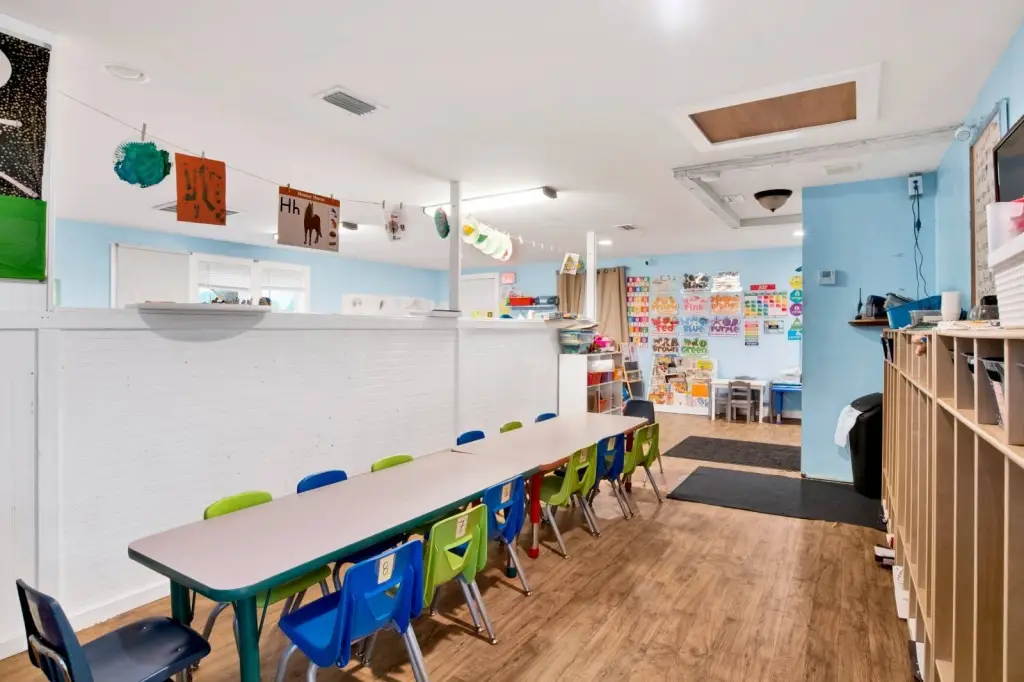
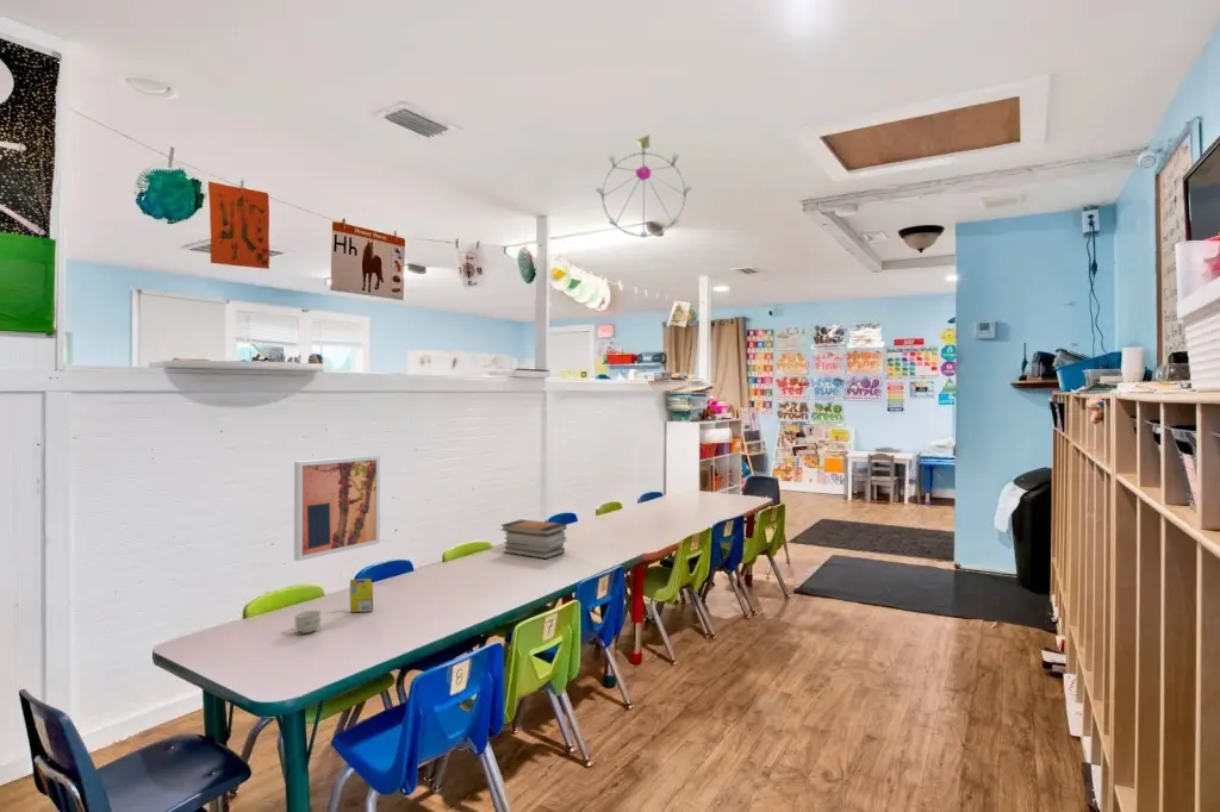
+ cup [293,608,322,635]
+ book stack [499,518,567,560]
+ crayon box [349,577,374,613]
+ wall art [293,455,381,562]
+ ceiling mobile [595,133,693,239]
